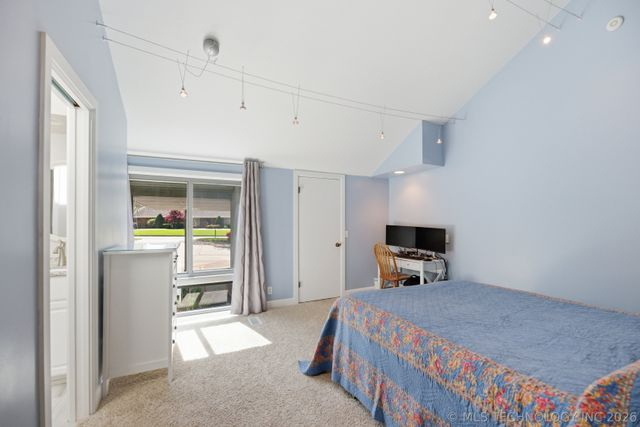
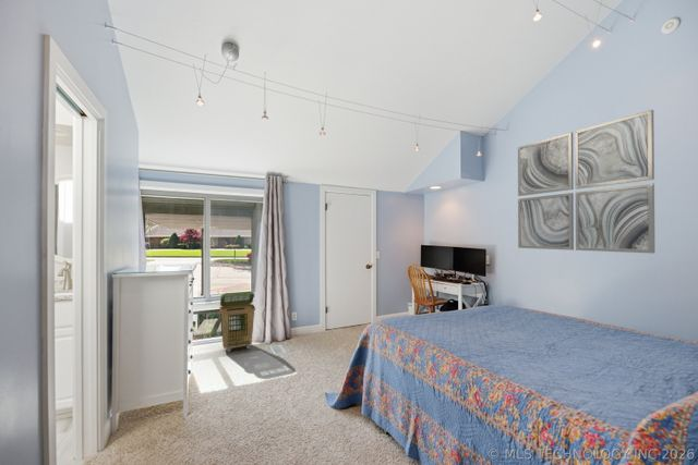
+ wall art [517,109,657,255]
+ laundry basket [218,291,256,353]
